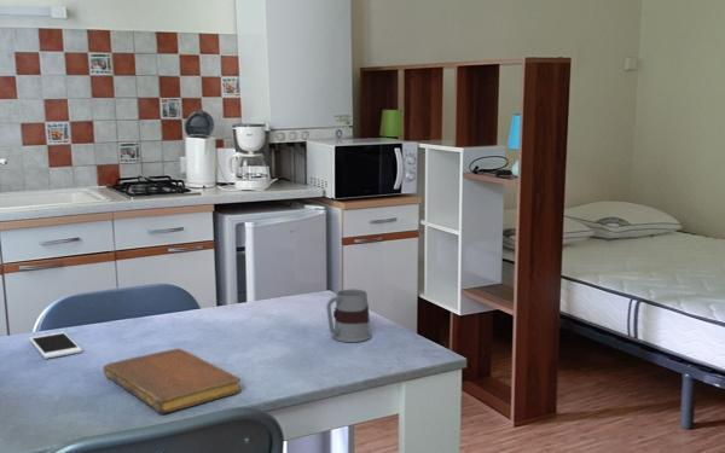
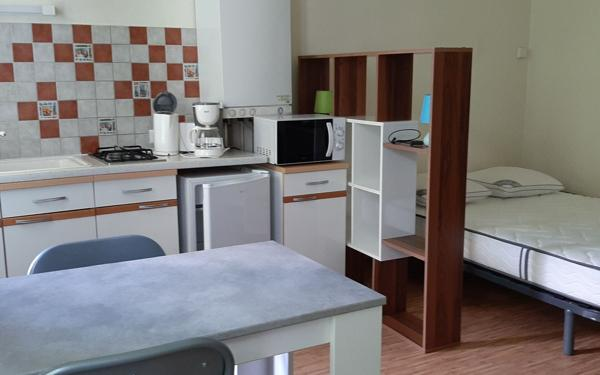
- cell phone [28,331,83,360]
- notebook [103,348,242,414]
- mug [325,289,372,343]
